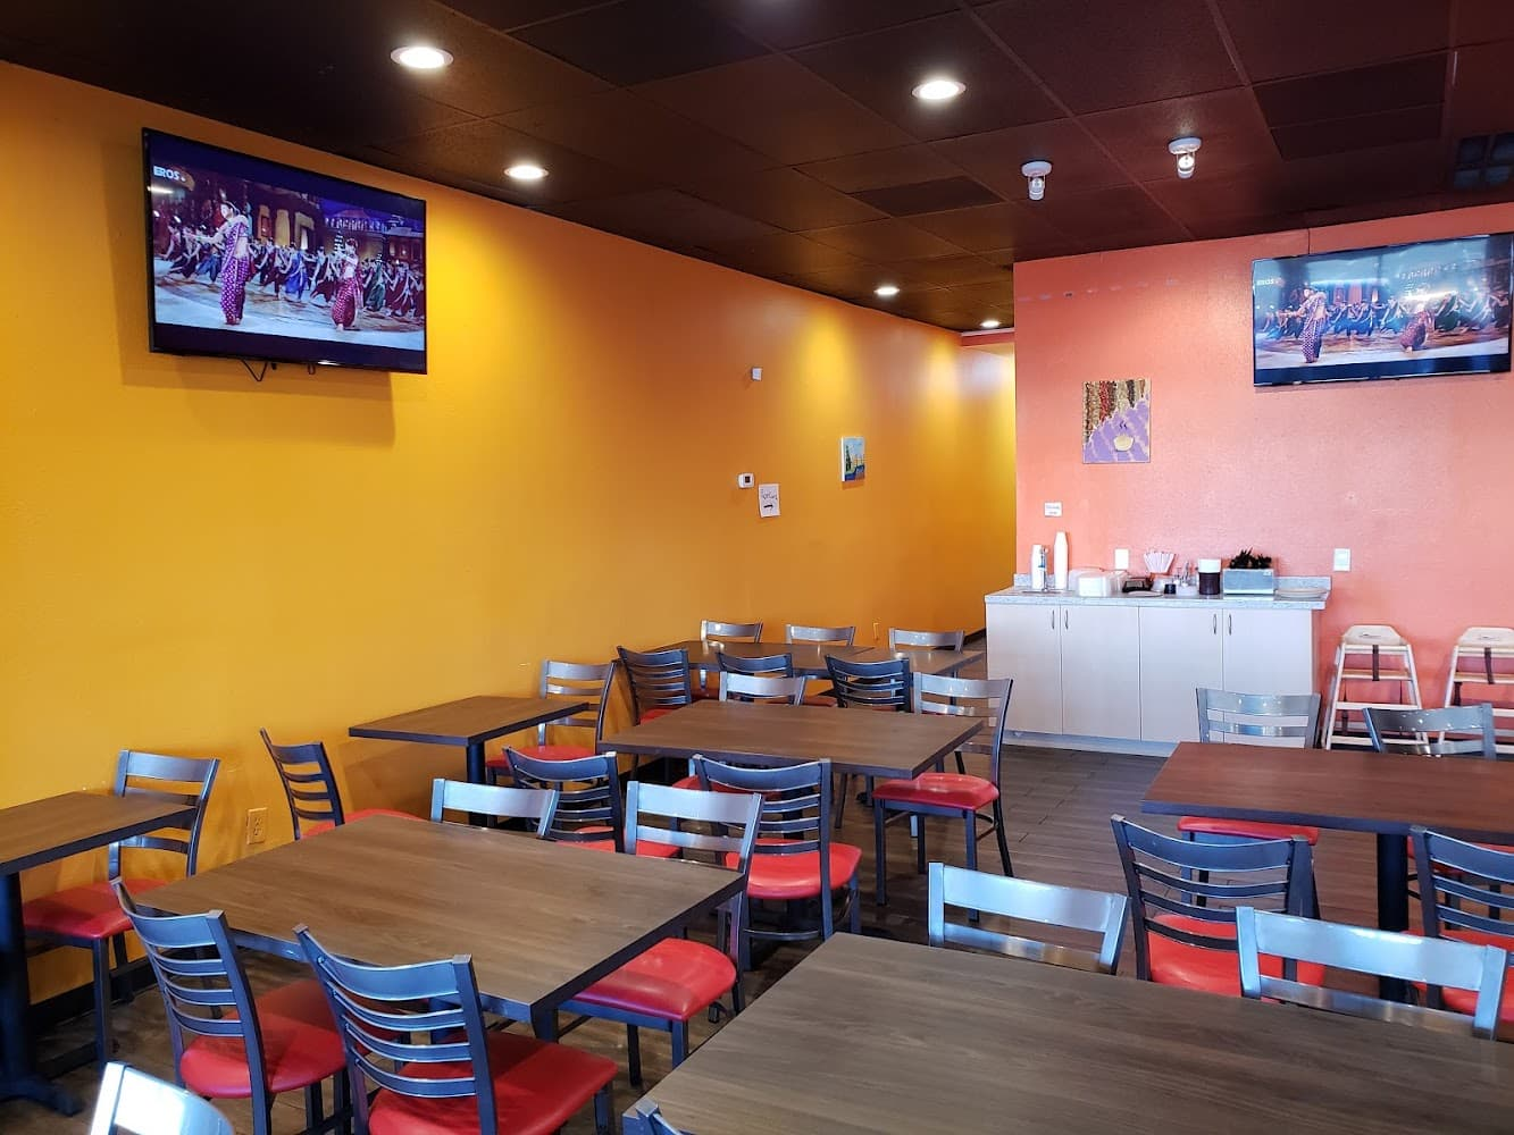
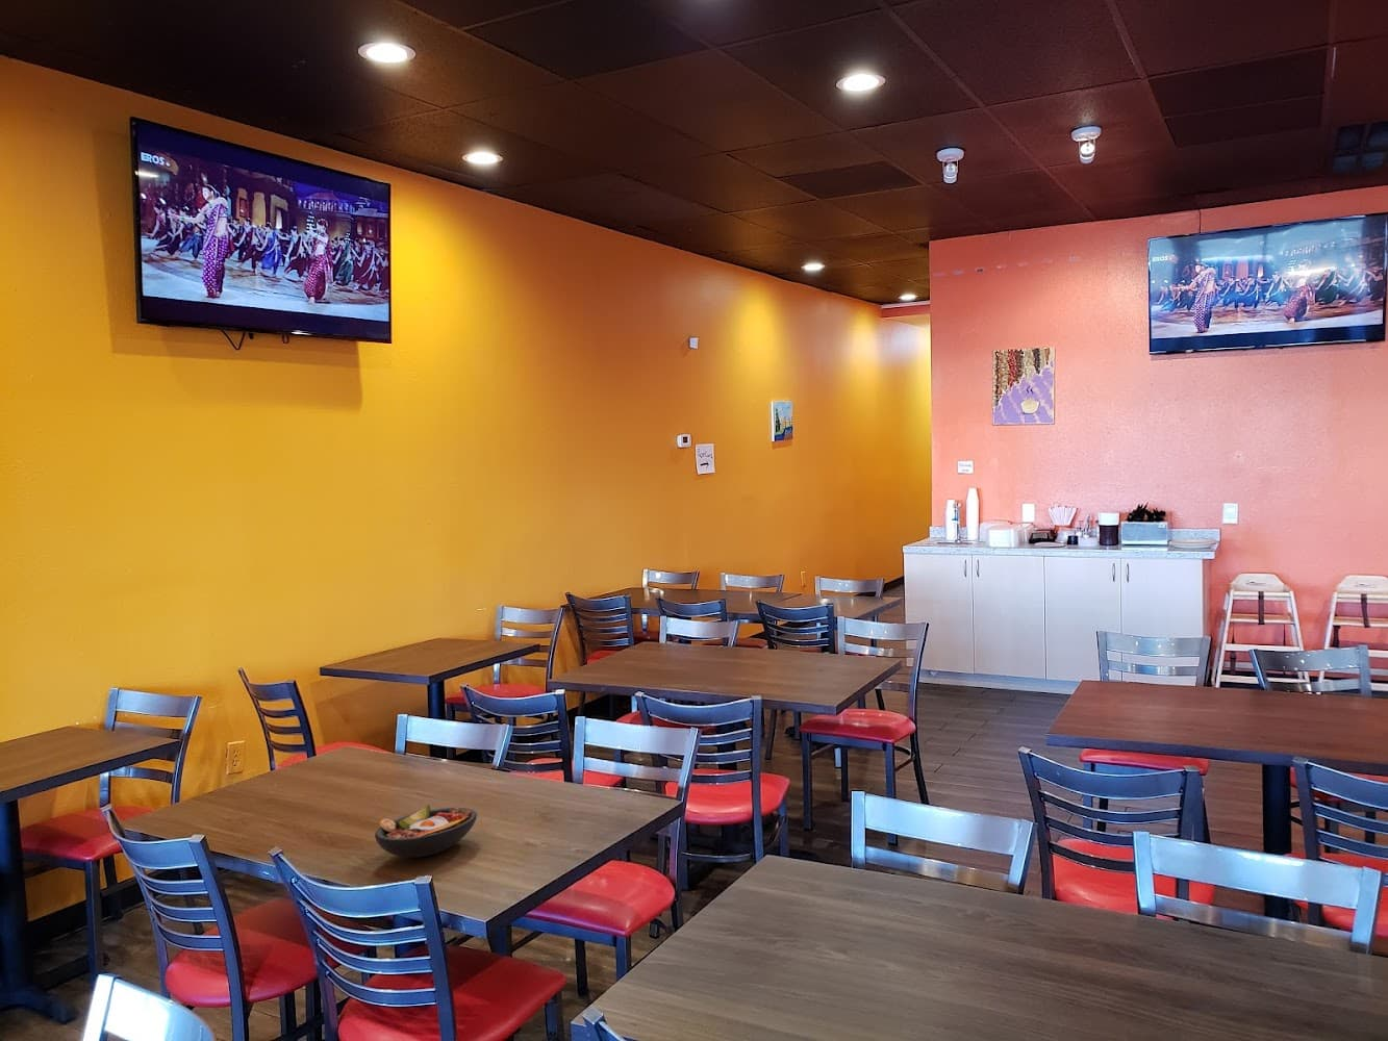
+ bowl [374,805,478,858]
